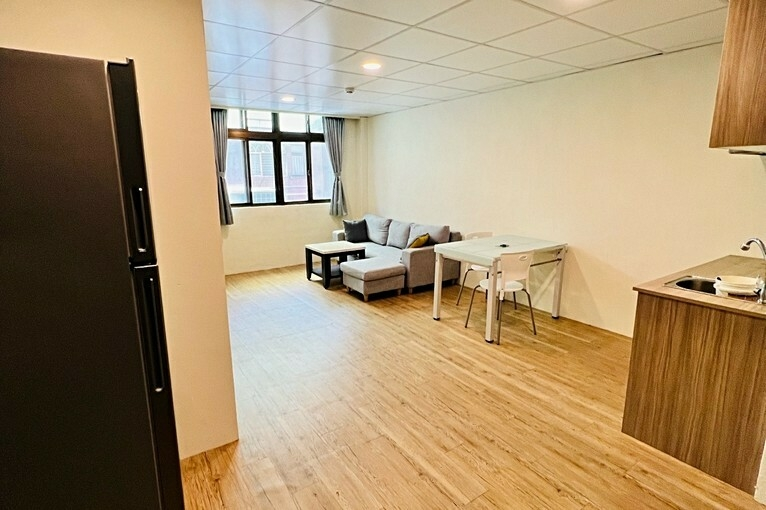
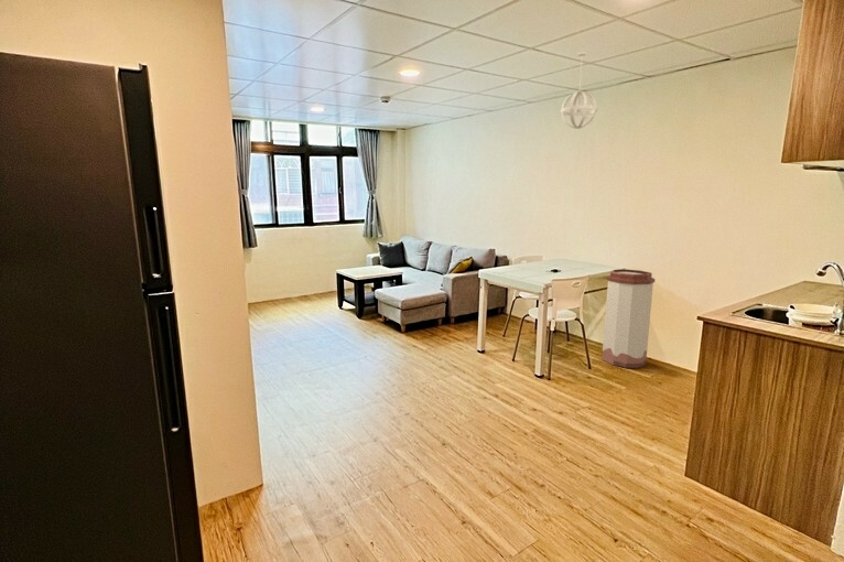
+ pendant light [560,51,598,130]
+ trash can [600,268,656,369]
